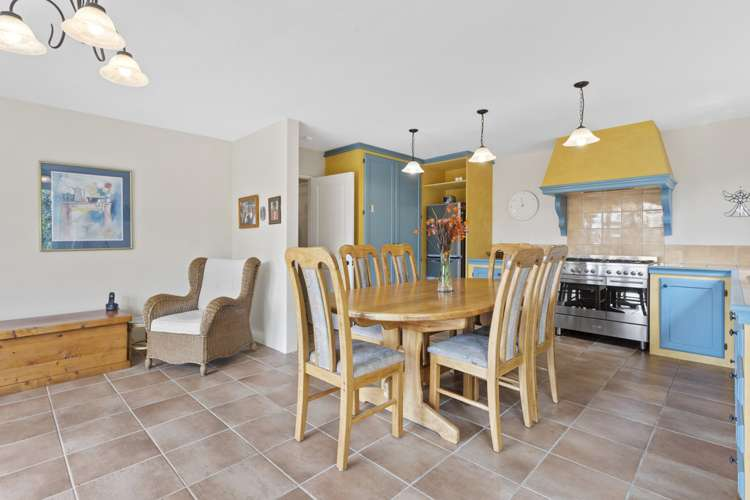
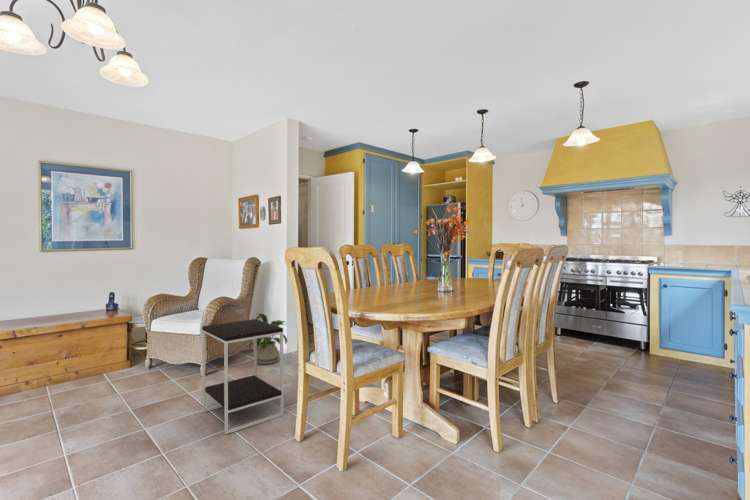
+ house plant [252,313,289,365]
+ side table [201,318,284,435]
